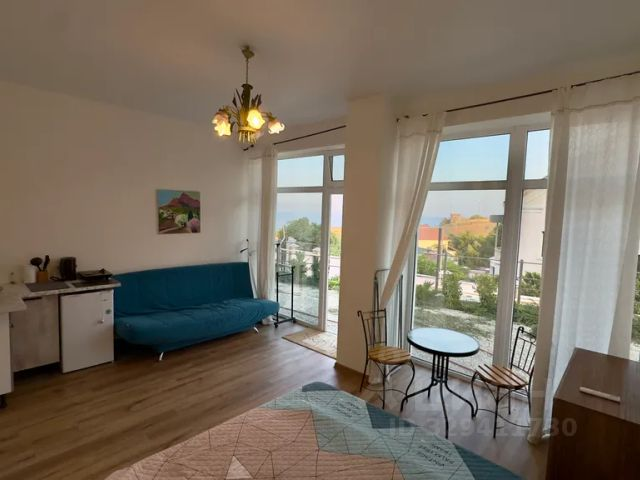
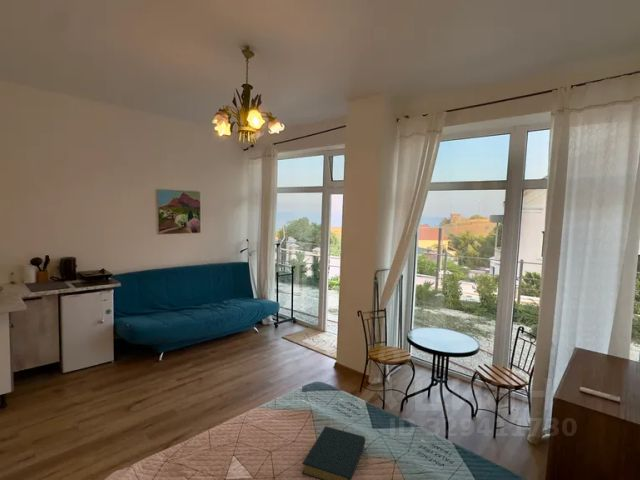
+ hardback book [301,425,366,480]
